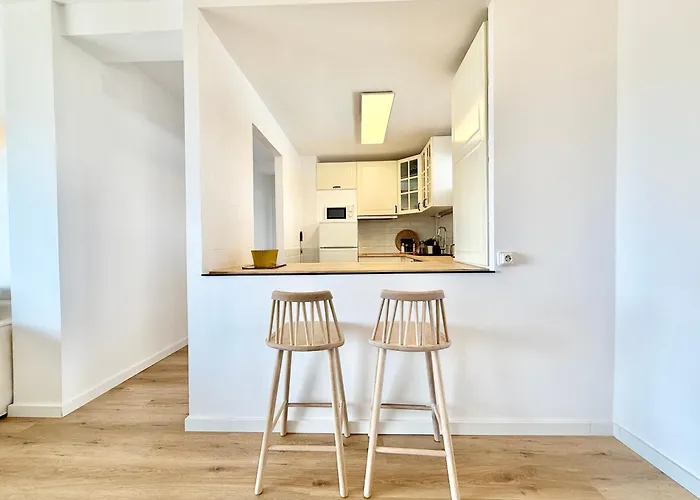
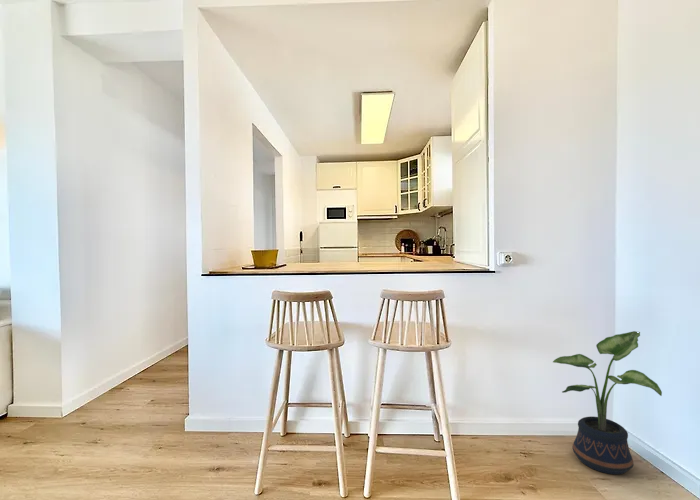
+ potted plant [552,330,663,475]
